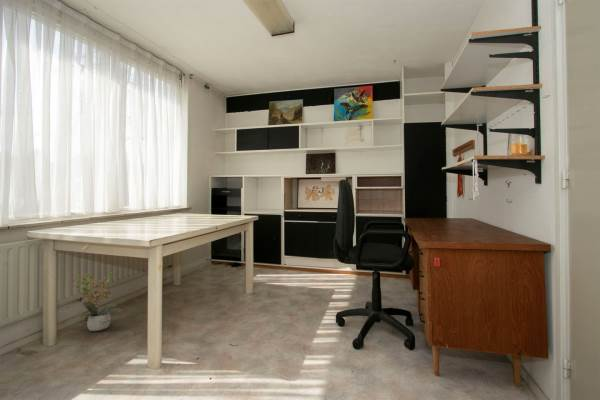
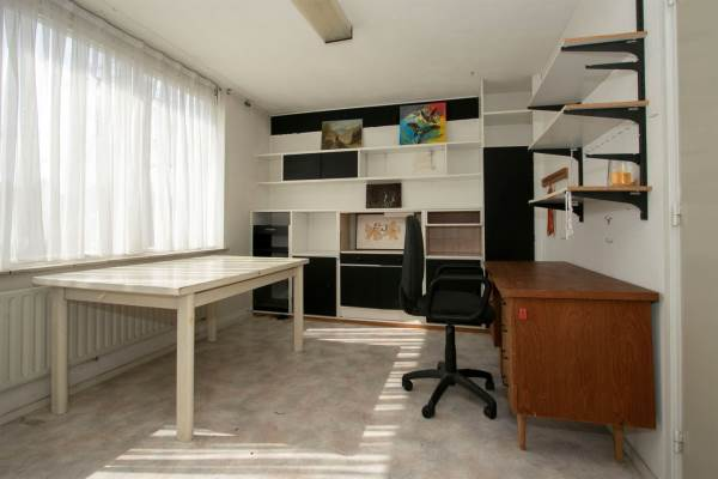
- potted plant [71,268,124,332]
